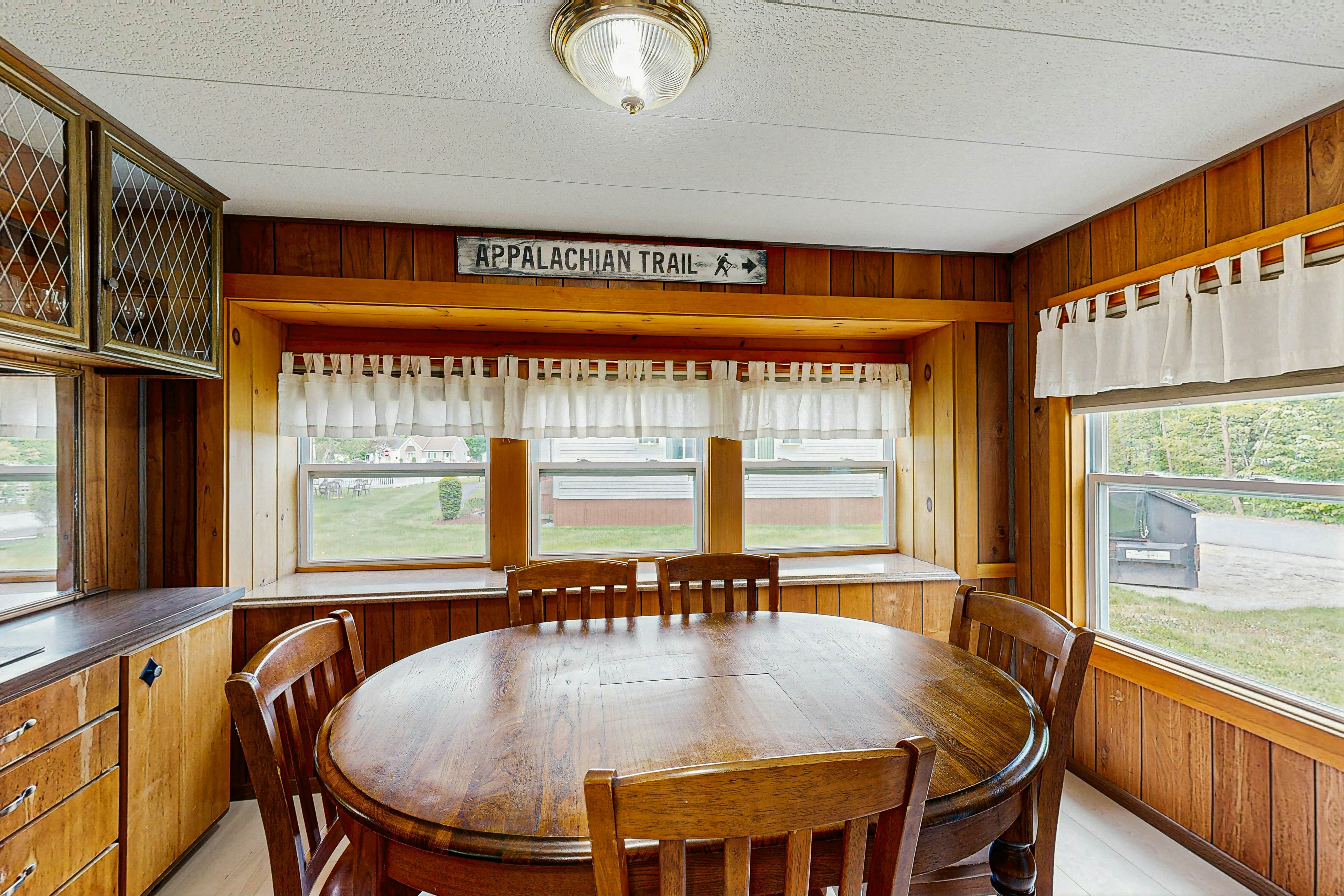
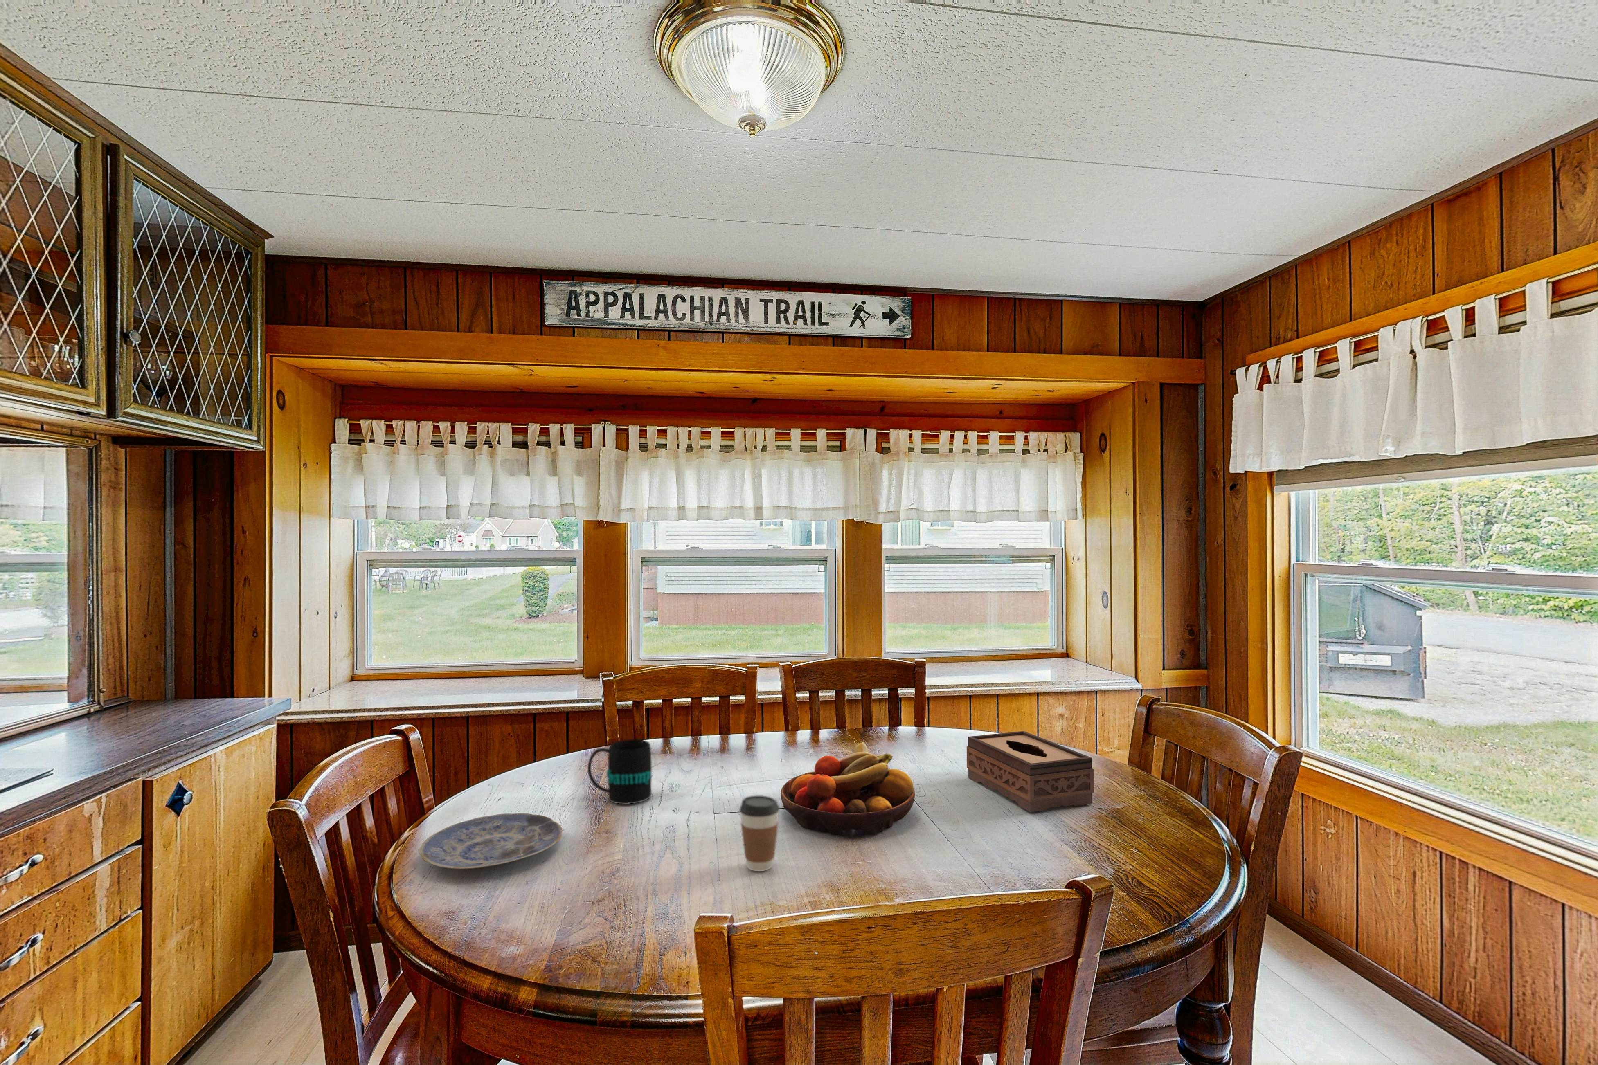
+ tissue box [967,731,1094,813]
+ coffee cup [738,795,780,871]
+ fruit bowl [780,742,916,838]
+ mug [587,739,652,805]
+ plate [419,813,562,870]
